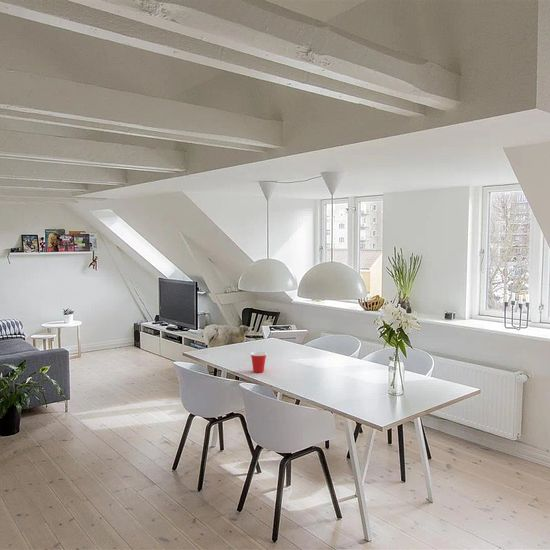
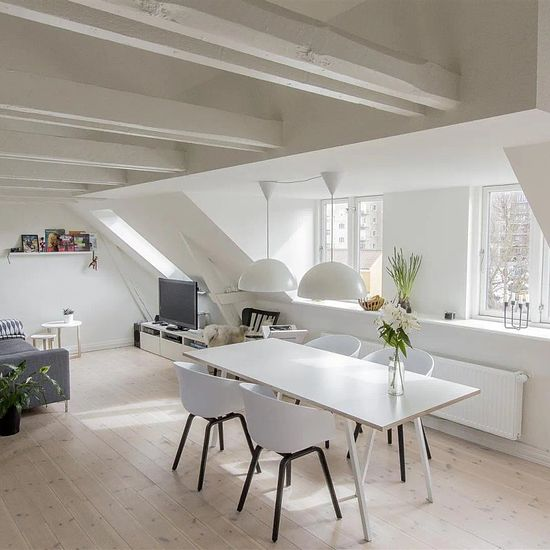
- cup [249,351,268,373]
